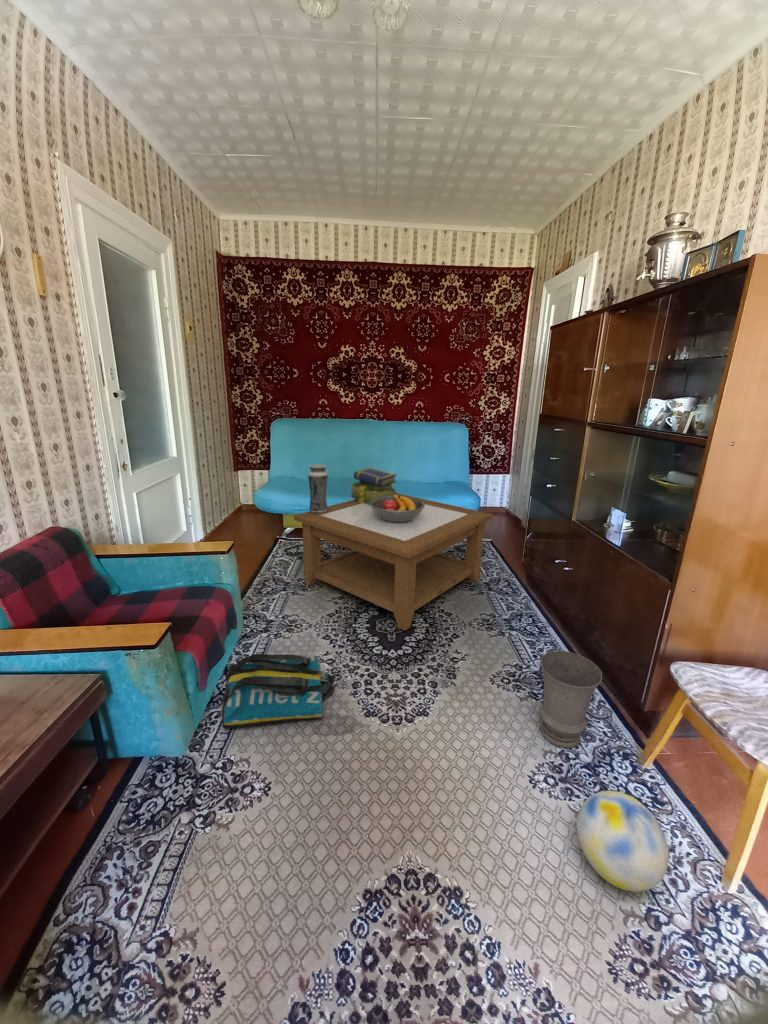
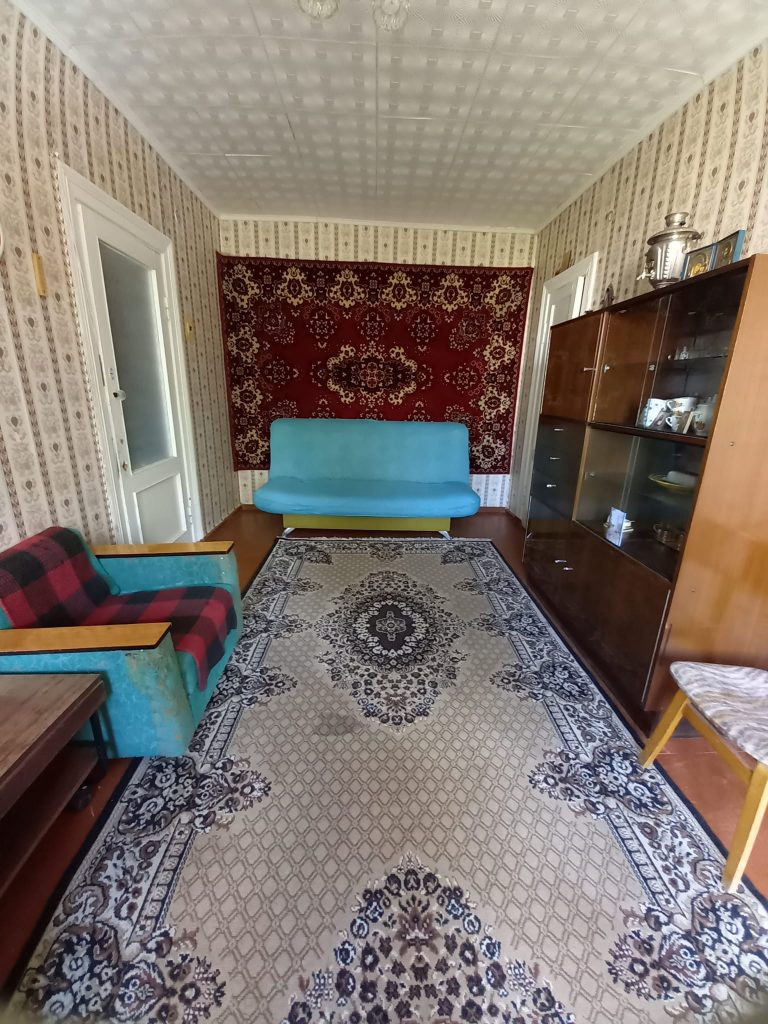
- vase [538,650,603,749]
- coffee table [293,492,493,631]
- ball [576,790,670,893]
- tote bag [221,653,335,729]
- stack of books [349,467,398,504]
- fruit bowl [370,494,425,522]
- vase [307,464,329,514]
